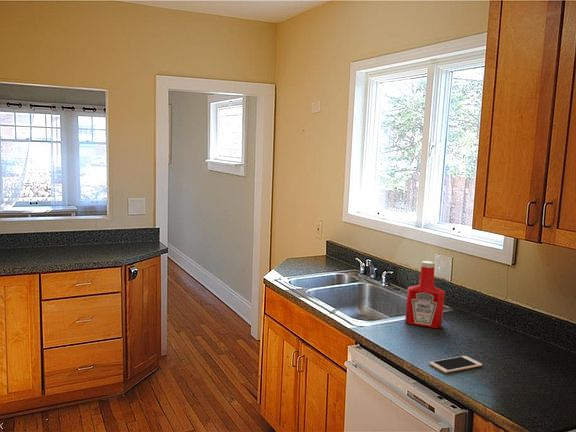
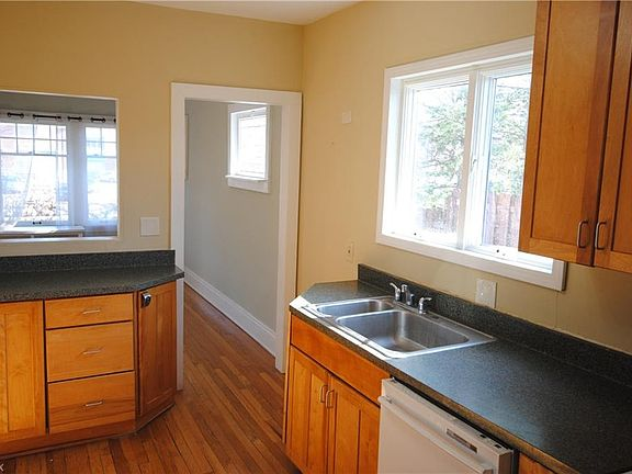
- soap bottle [404,260,446,329]
- cell phone [428,355,483,374]
